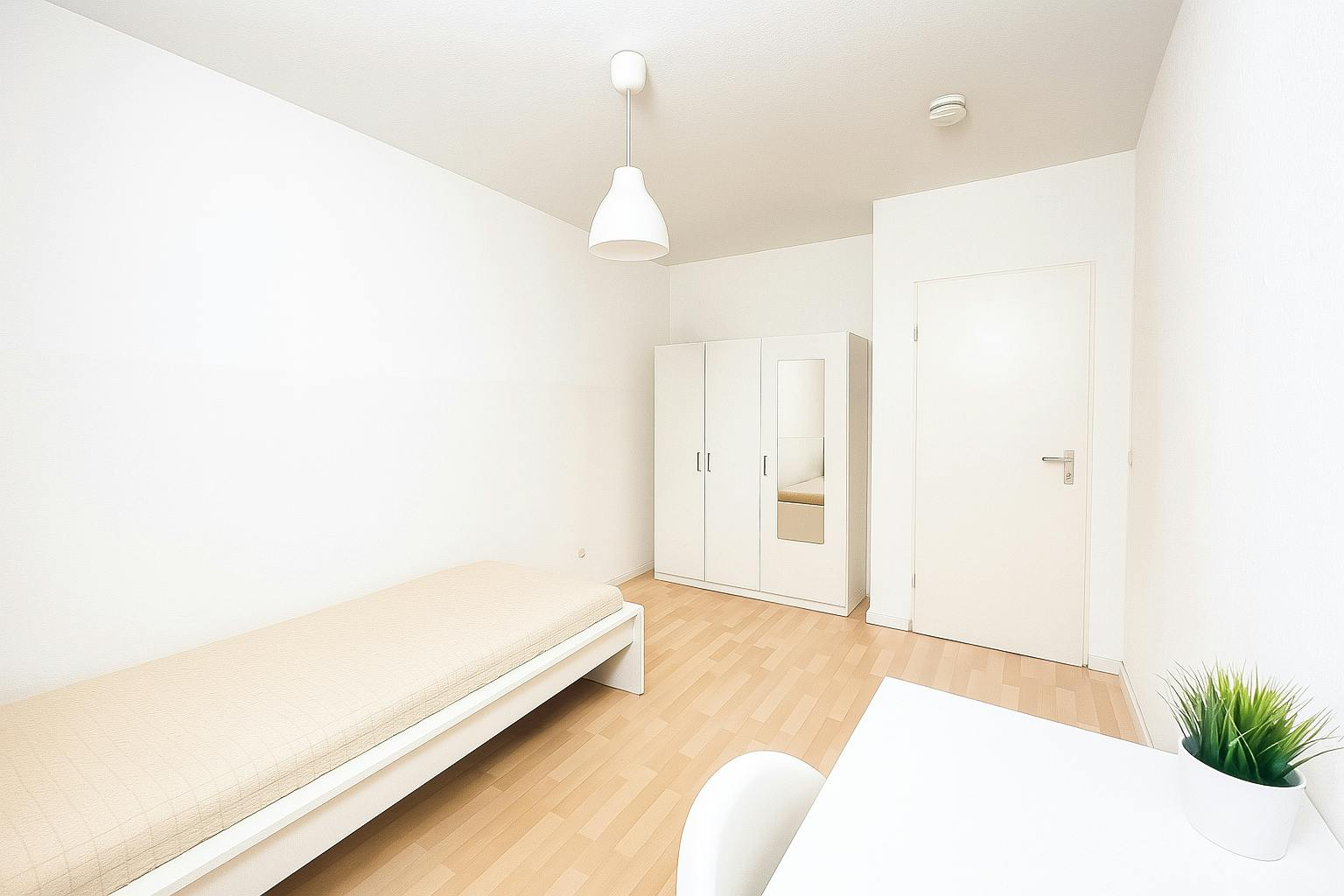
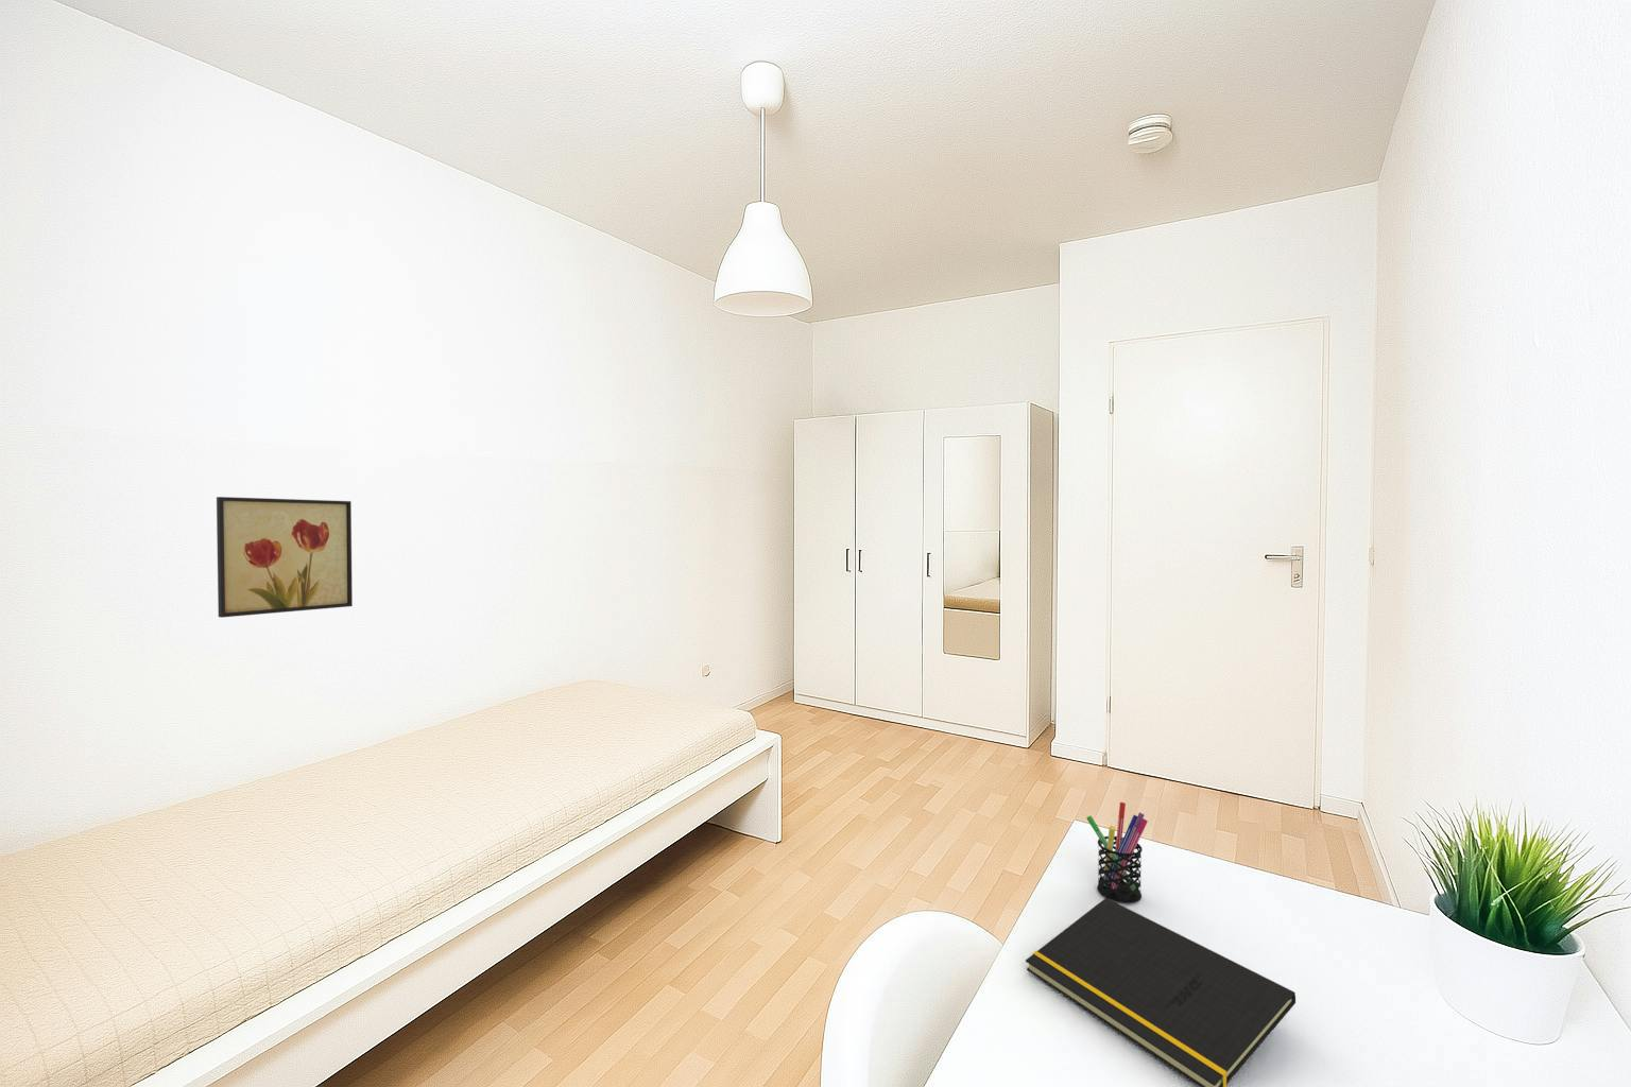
+ pen holder [1085,802,1149,905]
+ notepad [1024,897,1296,1087]
+ wall art [216,496,353,619]
